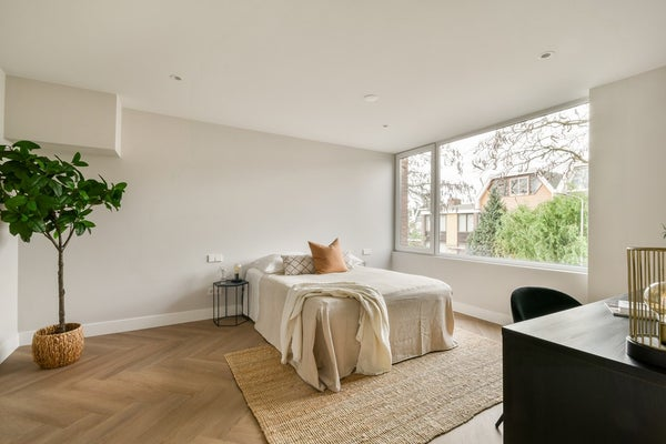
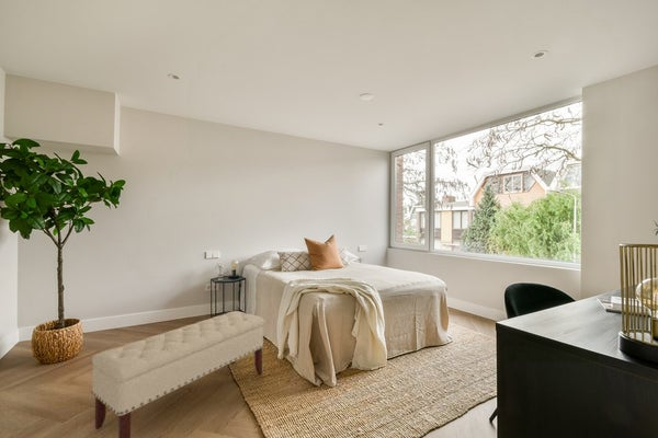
+ bench [90,310,265,438]
